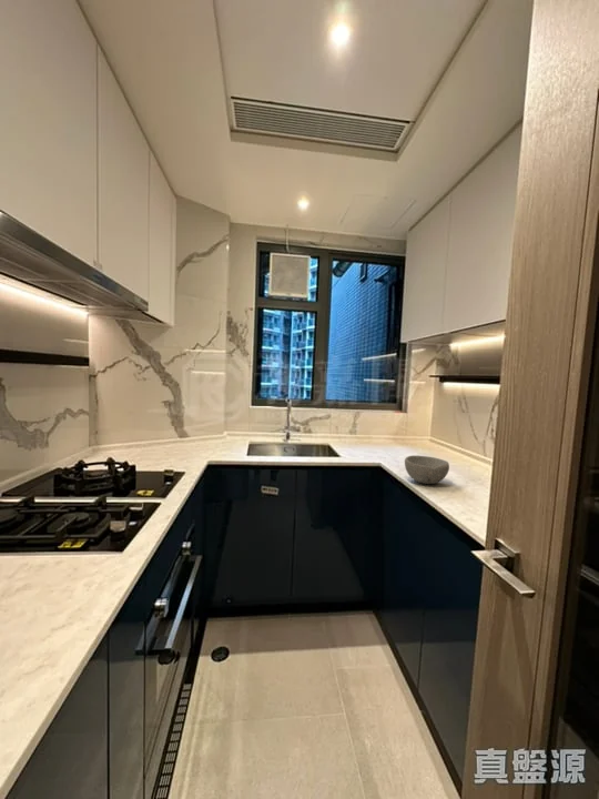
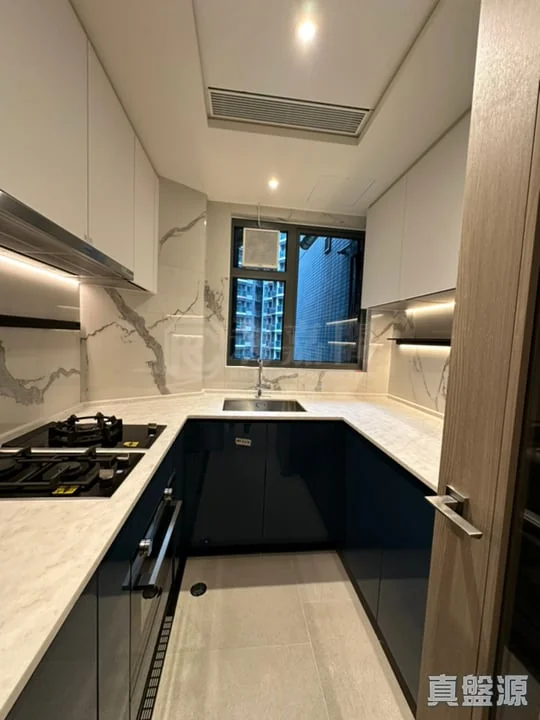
- bowl [404,455,450,485]
